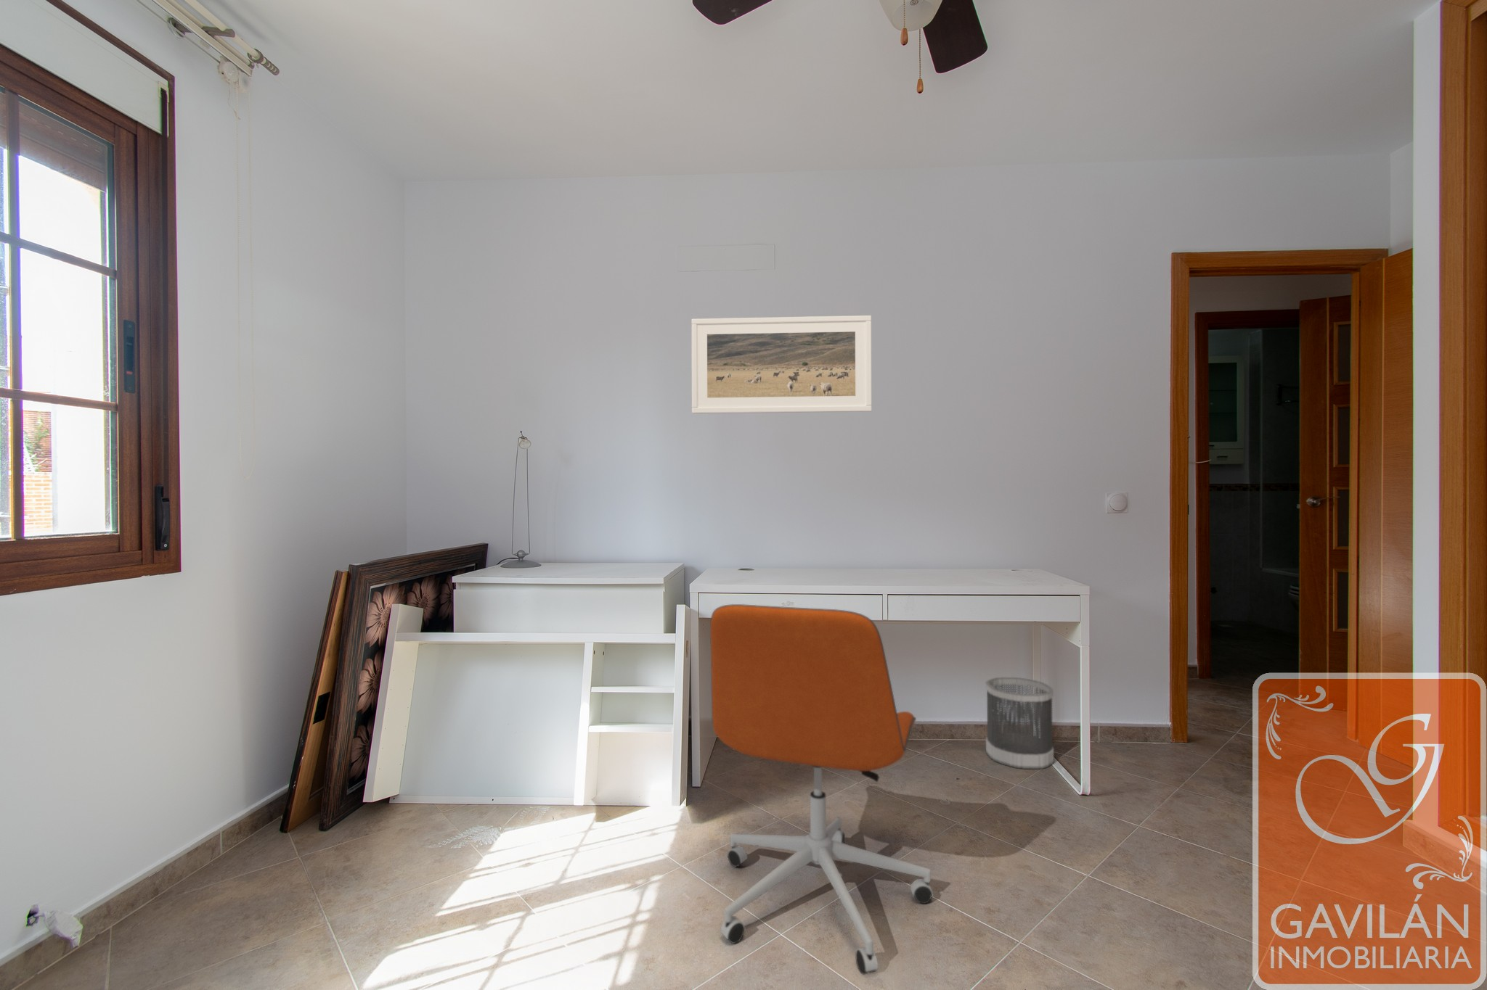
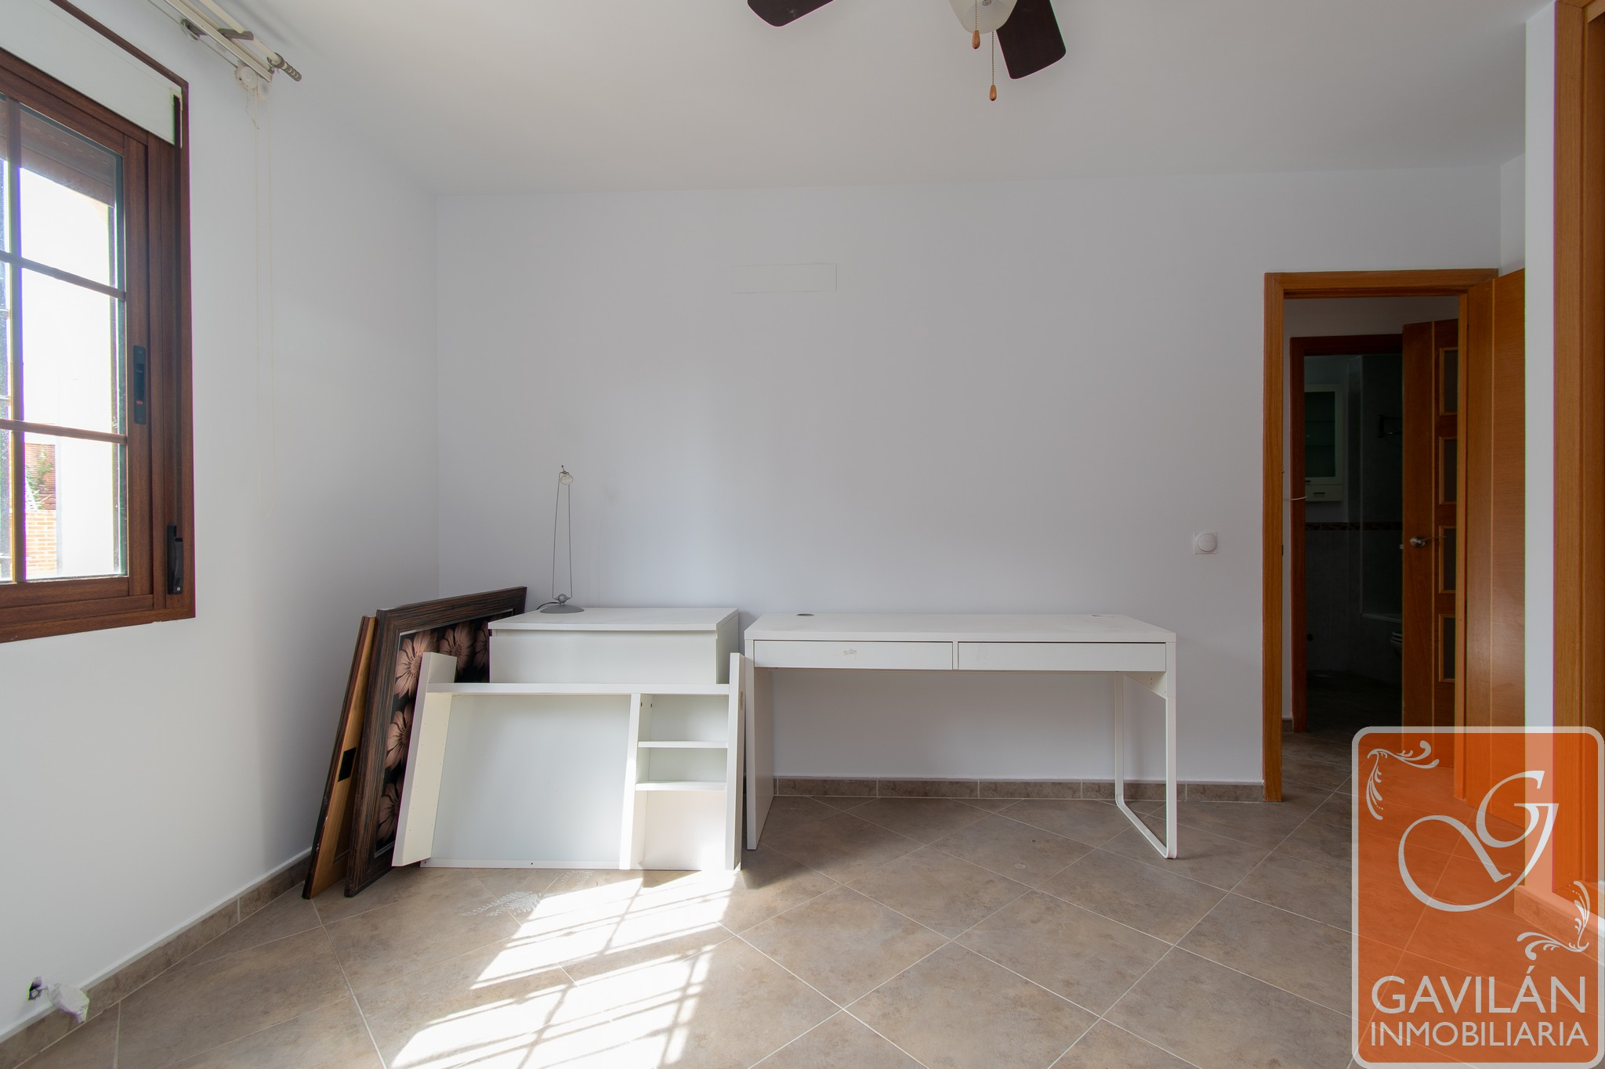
- wastebasket [985,676,1055,769]
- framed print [691,315,872,414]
- office chair [710,603,934,975]
